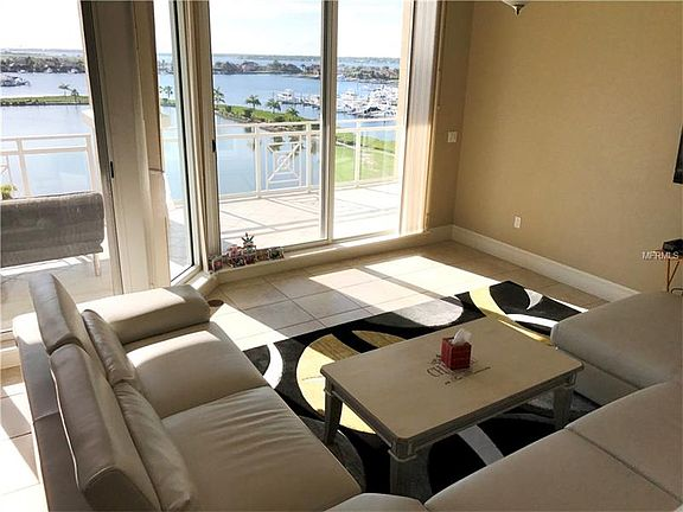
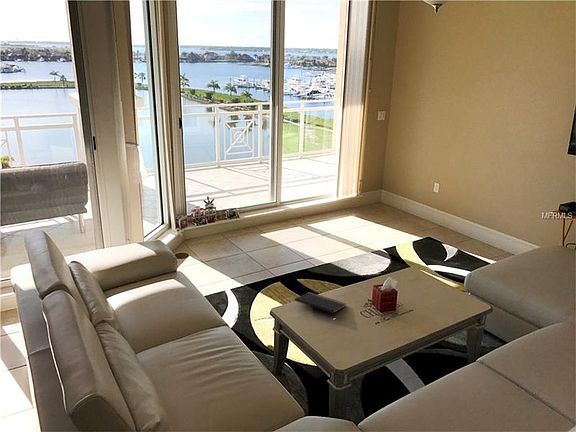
+ notepad [294,291,347,317]
